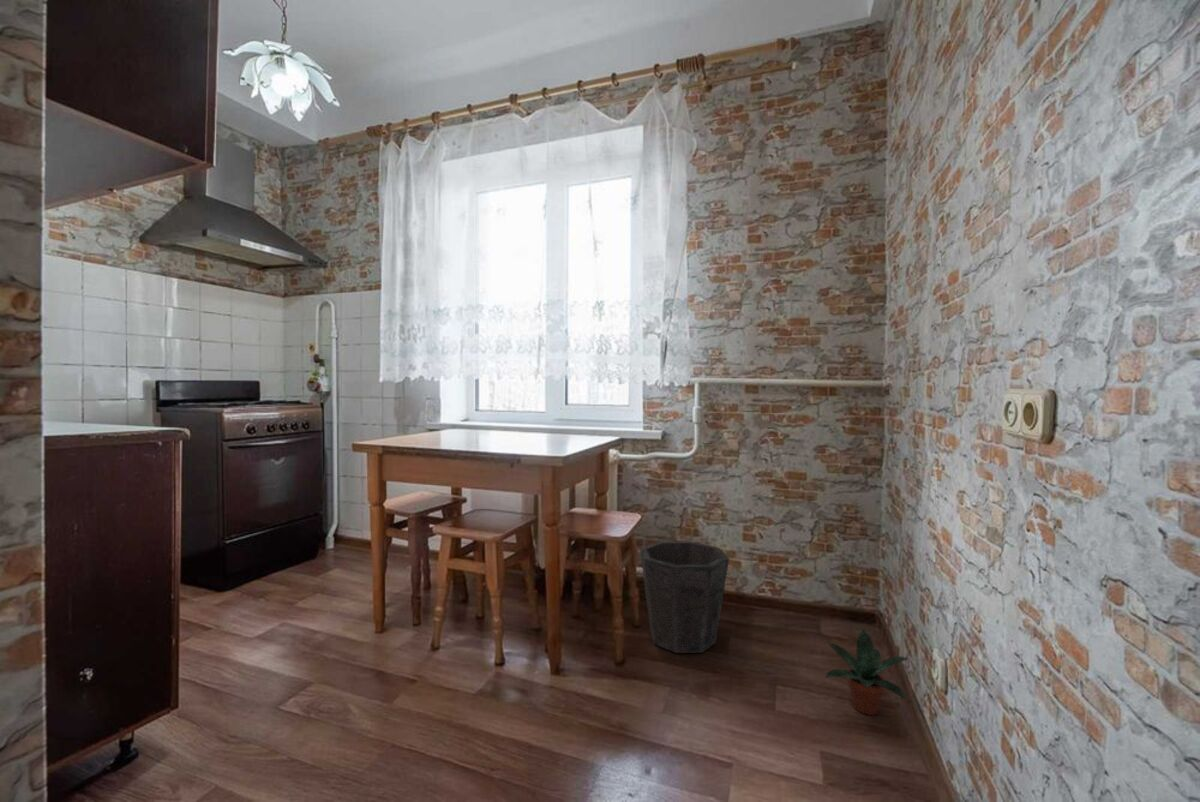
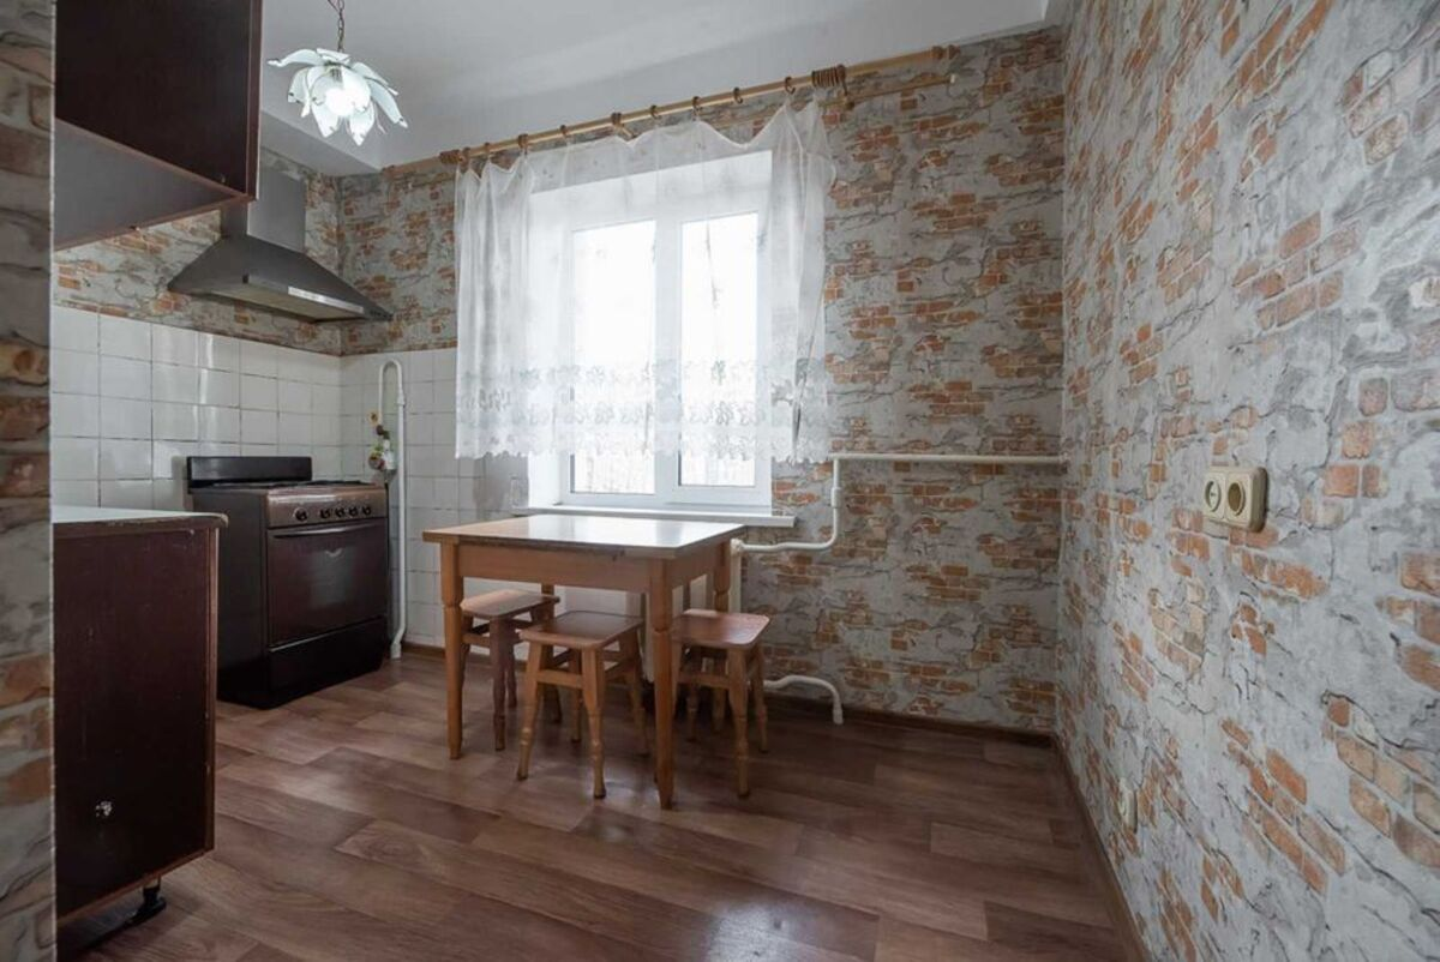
- waste bin [639,540,730,654]
- potted plant [825,629,909,716]
